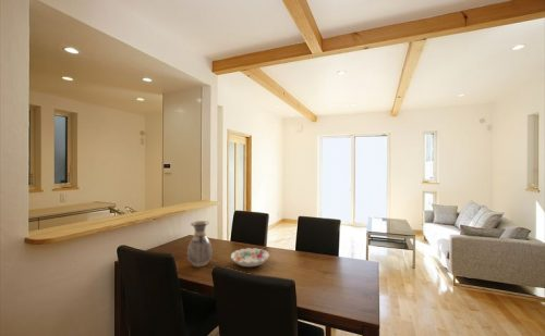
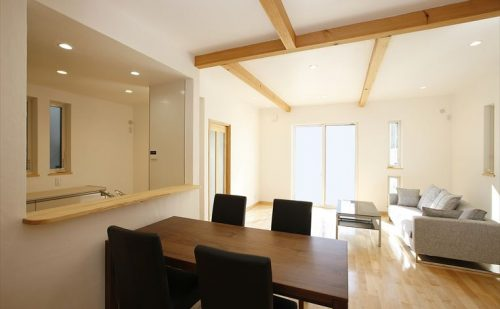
- vase [186,220,214,267]
- decorative bowl [230,247,270,267]
